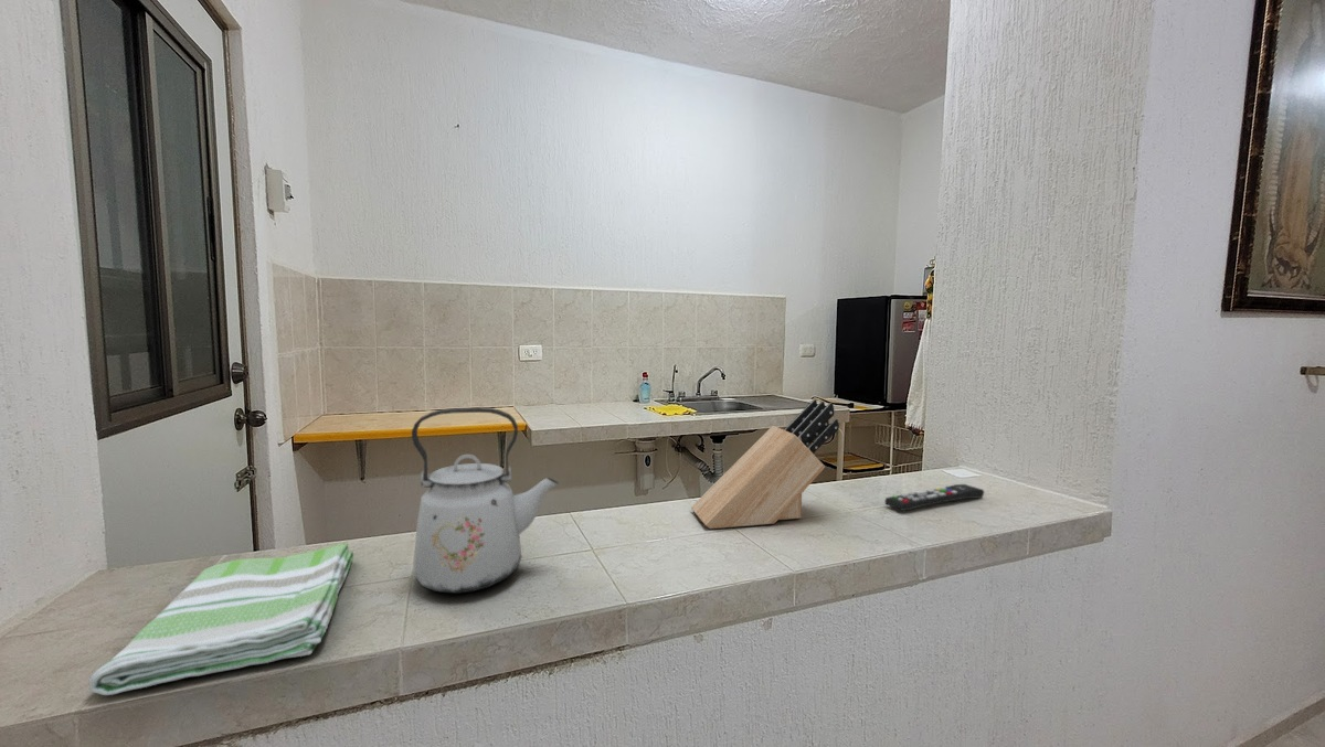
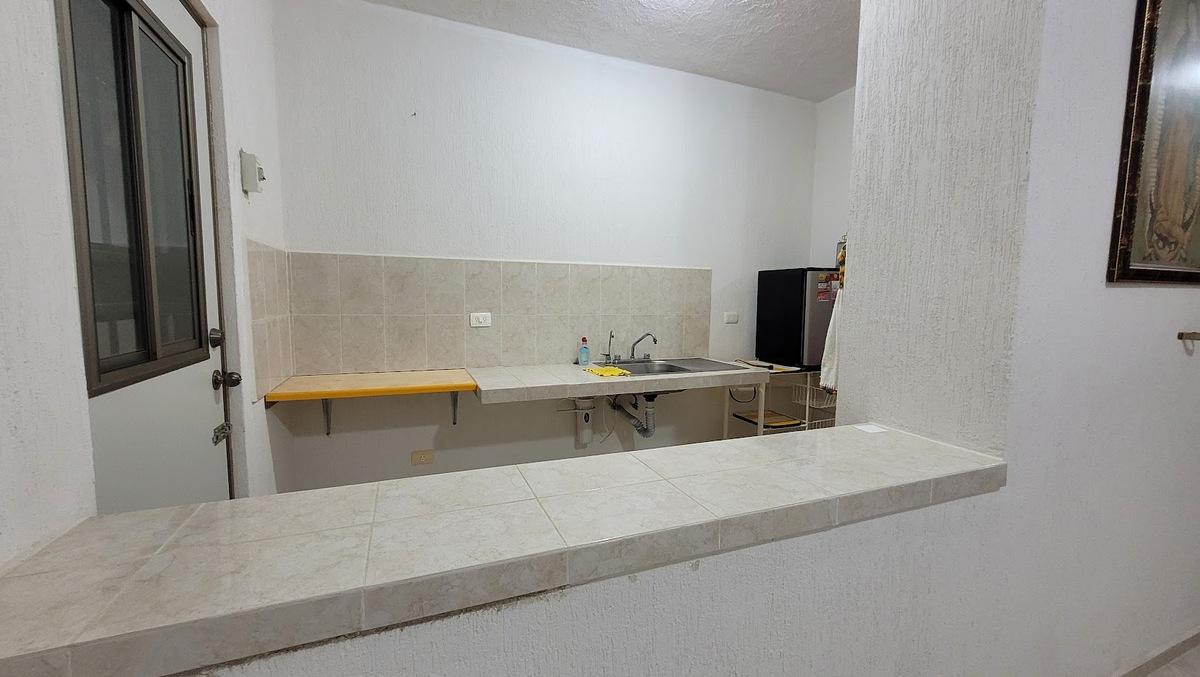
- kettle [411,406,560,595]
- dish towel [88,543,354,696]
- remote control [883,483,985,512]
- knife block [690,398,840,530]
